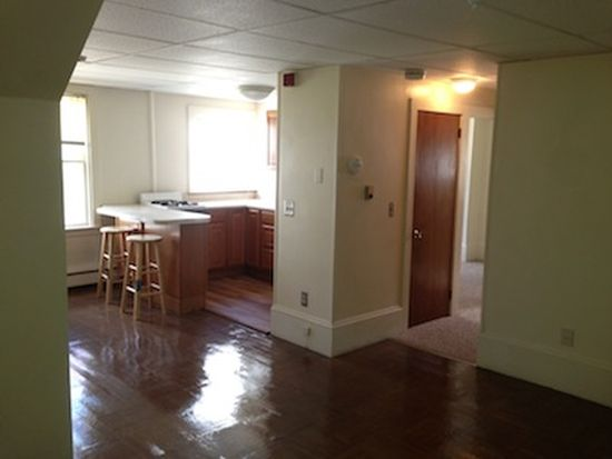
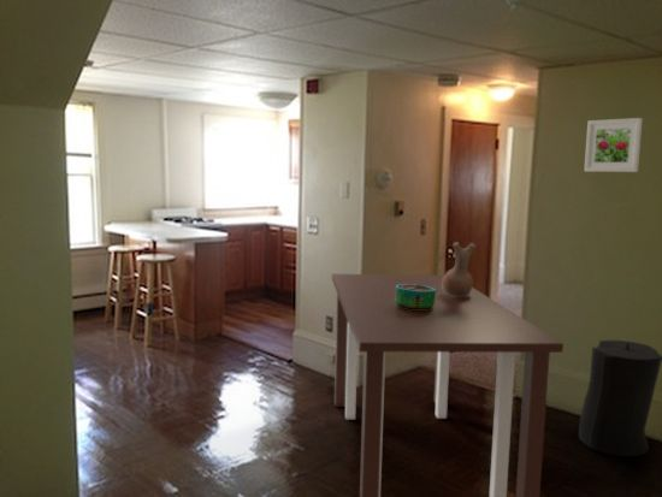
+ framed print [584,117,644,173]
+ decorative bowl [395,284,436,309]
+ vase [442,241,477,297]
+ trash can [578,339,662,457]
+ dining table [331,273,565,497]
